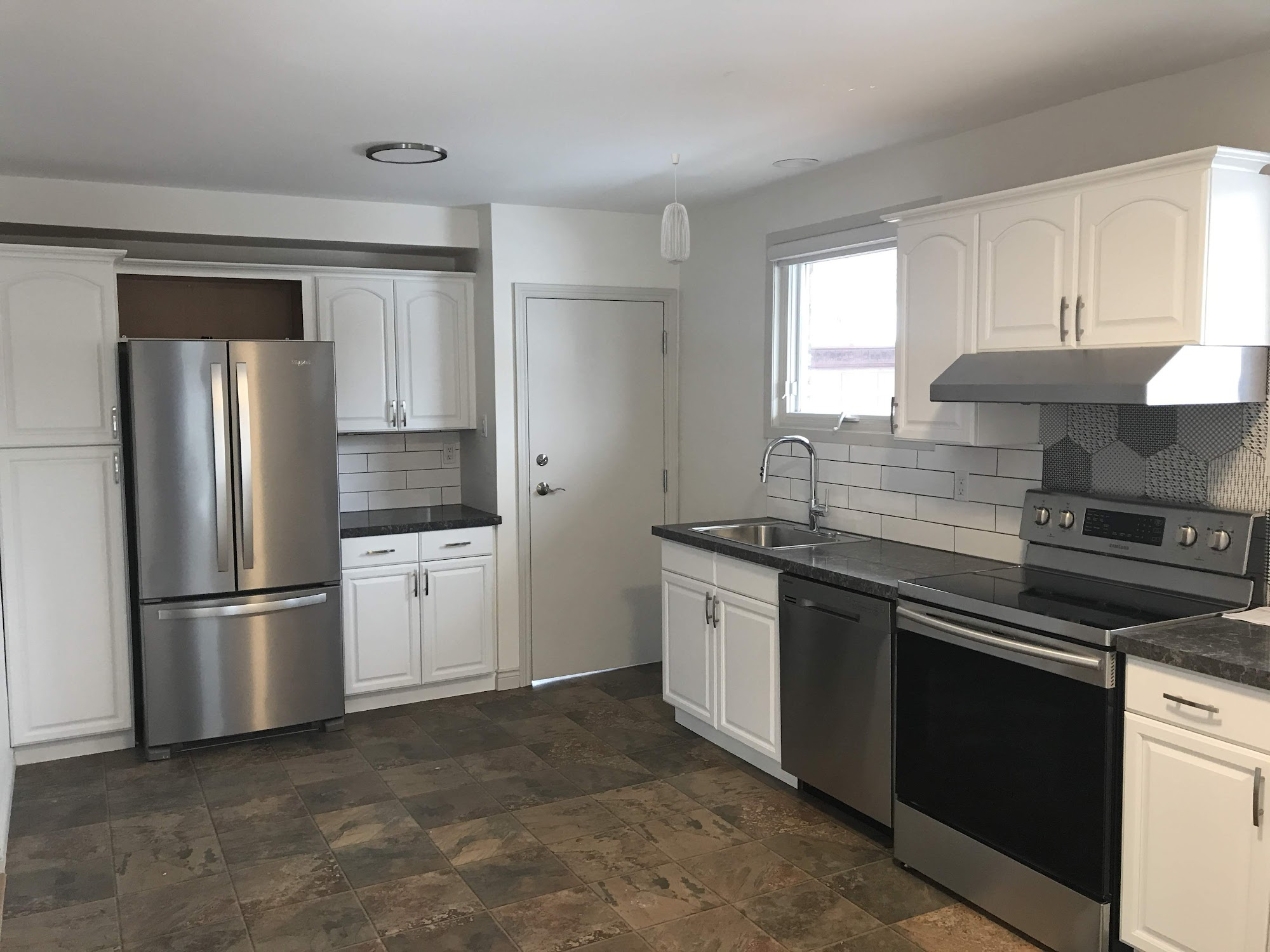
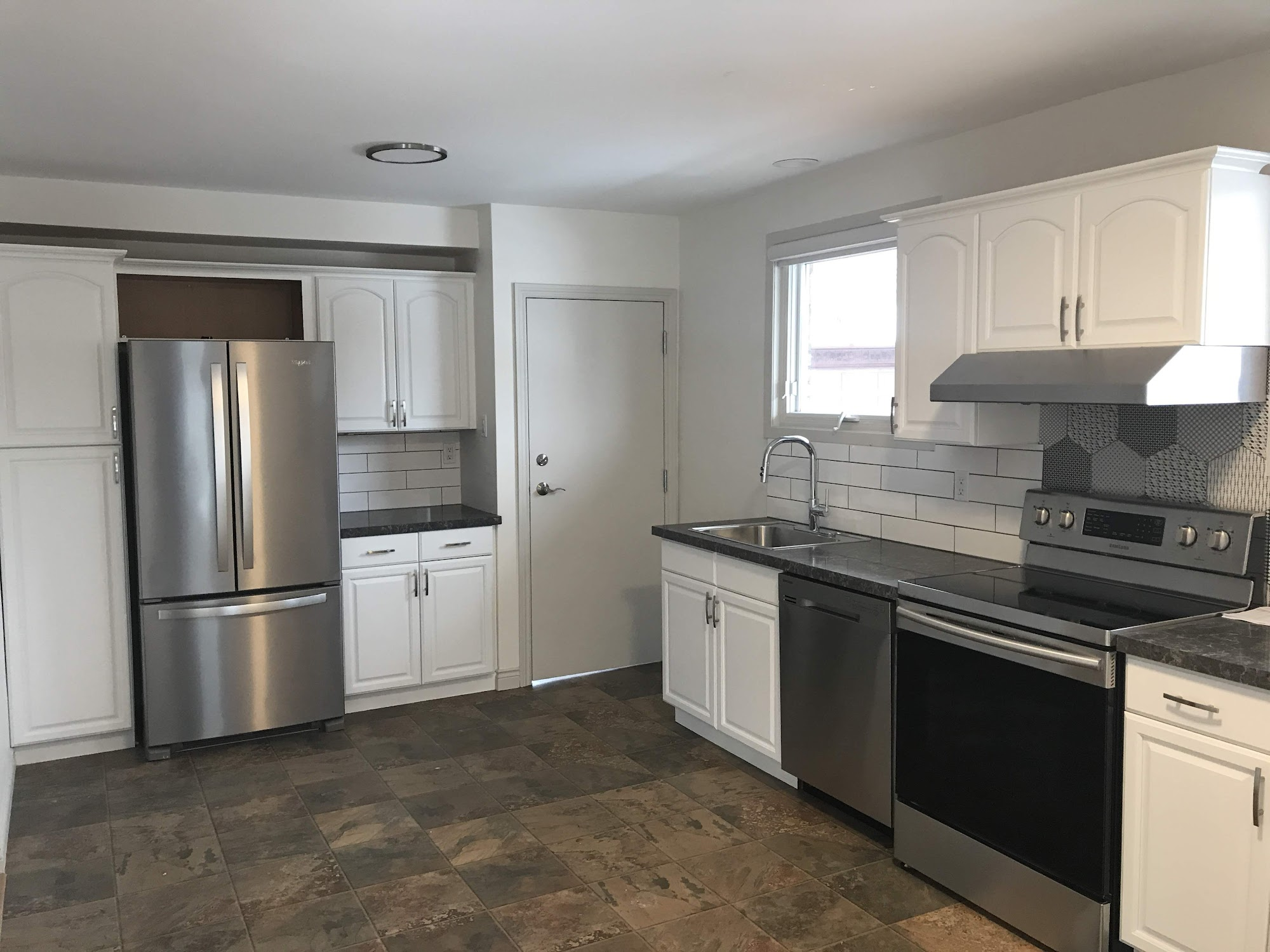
- pendant light [660,153,690,265]
